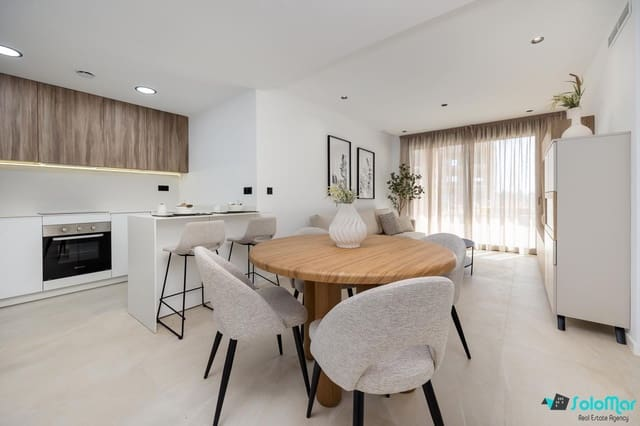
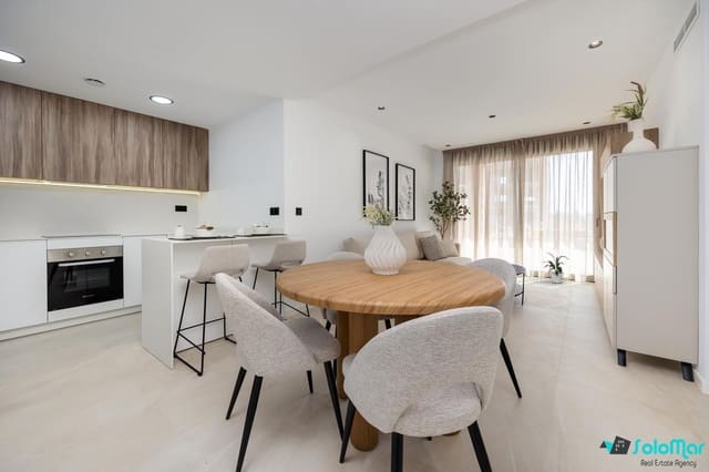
+ house plant [542,252,569,284]
